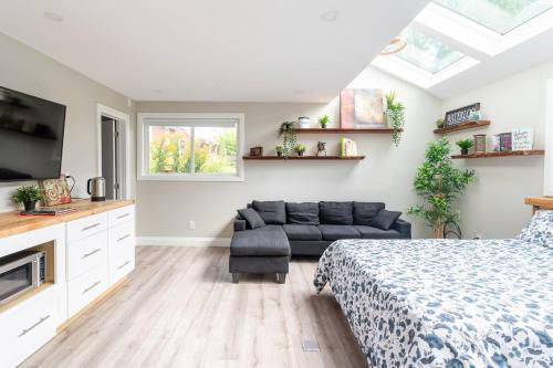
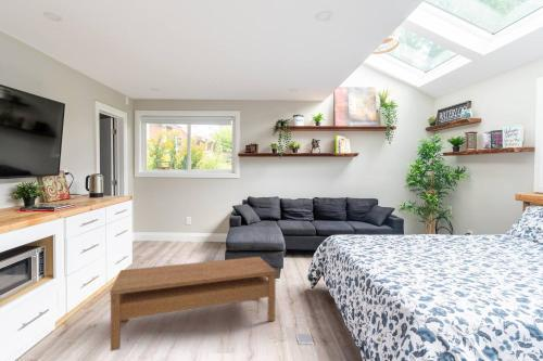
+ coffee table [109,256,277,352]
